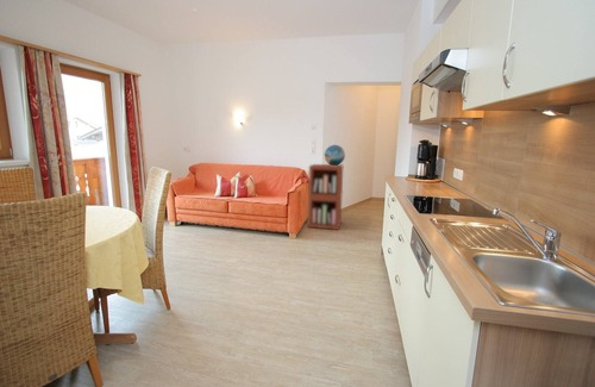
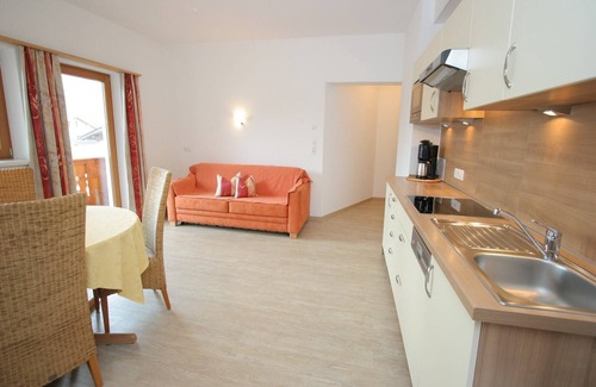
- bookshelf [307,163,344,231]
- decorative globe [324,144,346,166]
